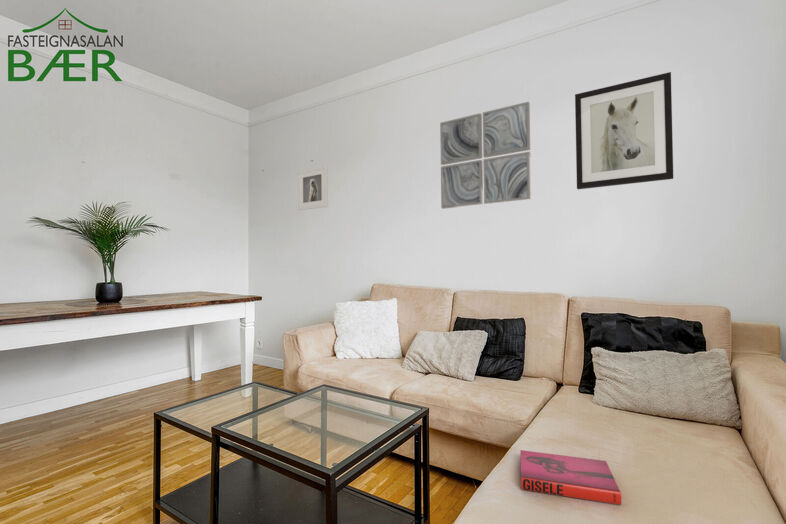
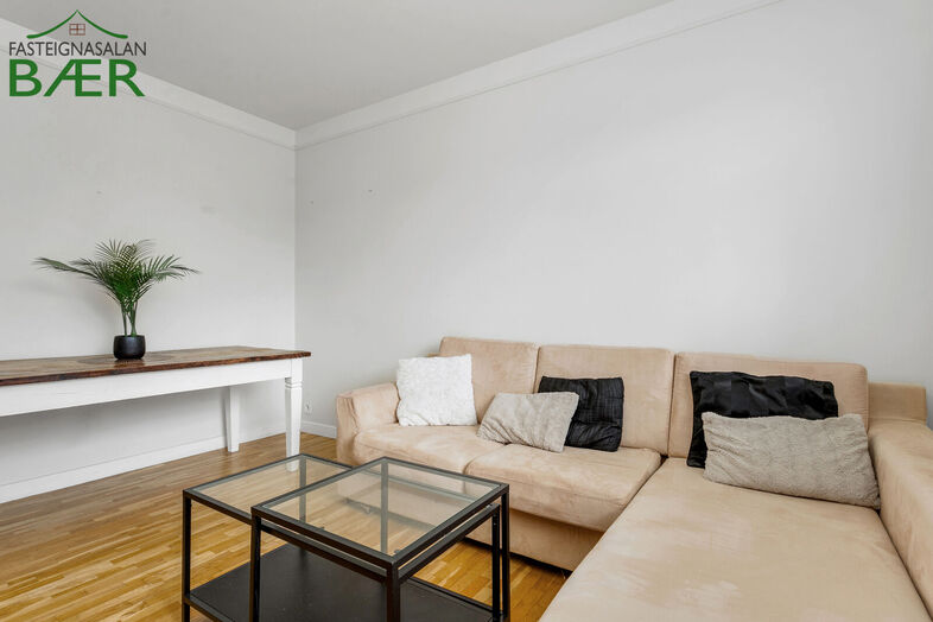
- wall art [574,71,674,190]
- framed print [297,165,329,211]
- hardback book [519,449,622,506]
- wall art [439,101,532,210]
